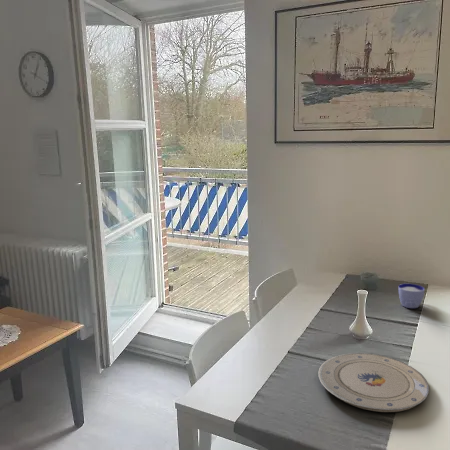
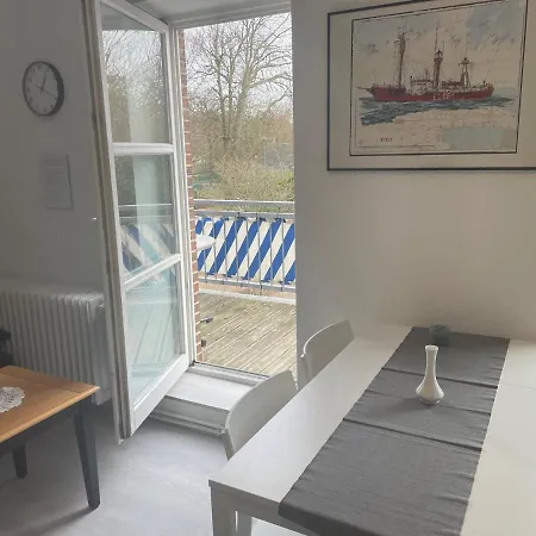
- cup [398,283,426,309]
- plate [317,352,430,413]
